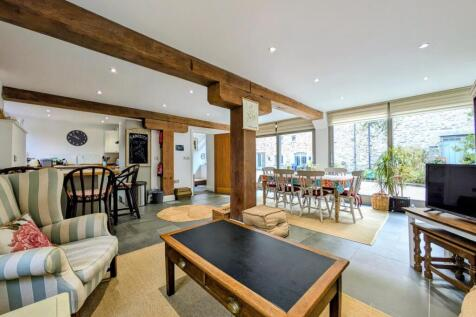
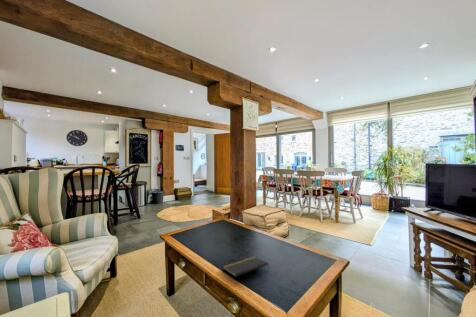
+ notepad [222,256,270,278]
